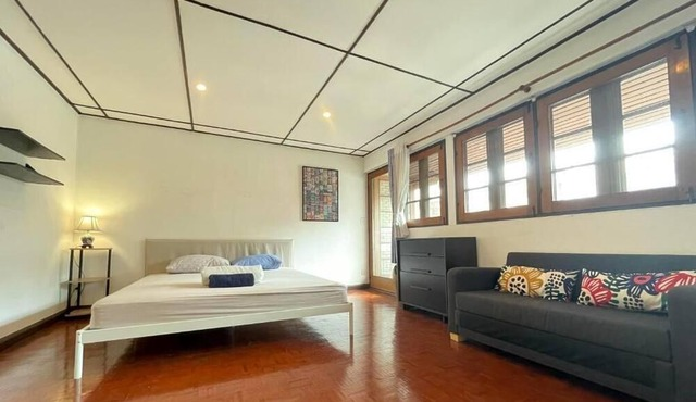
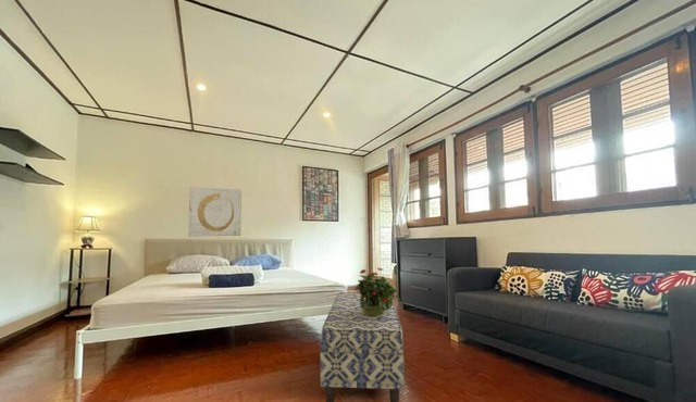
+ wall art [187,187,243,238]
+ bench [319,291,406,402]
+ potted plant [353,267,401,316]
